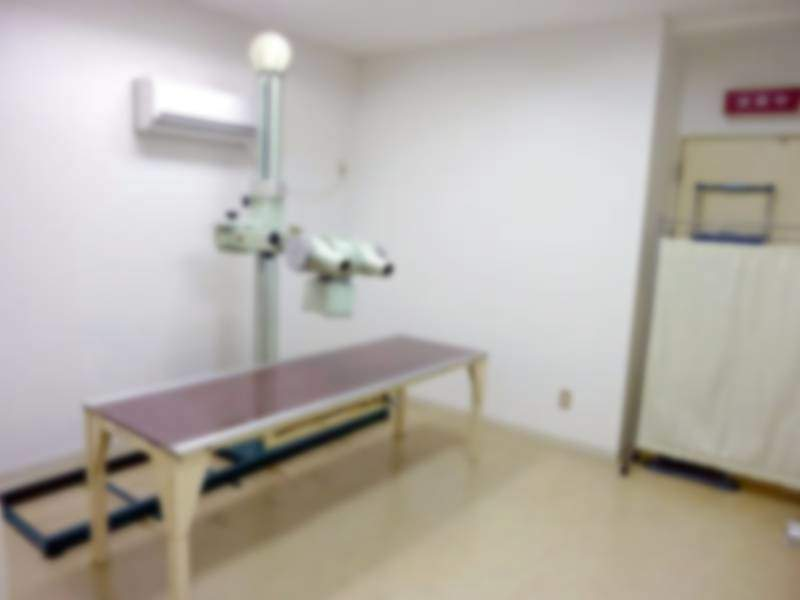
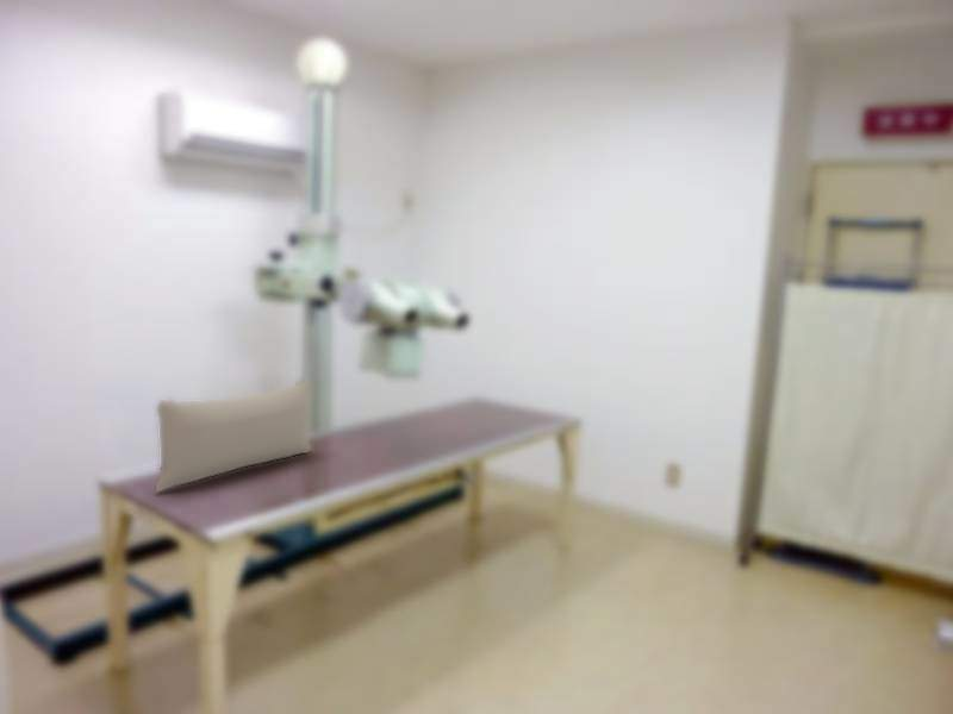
+ pillow [154,377,313,493]
